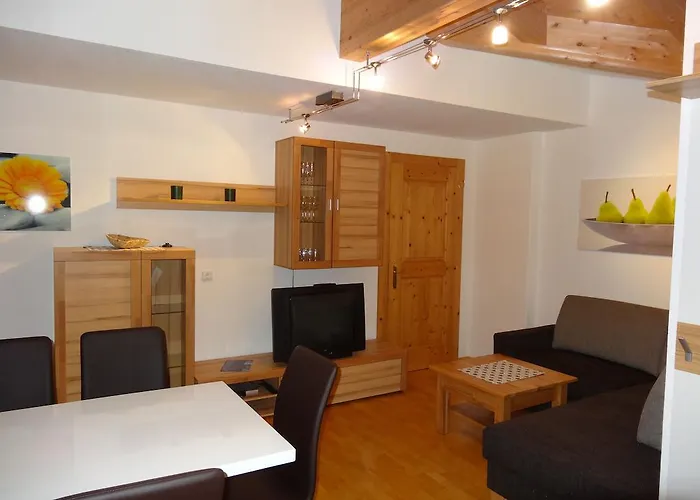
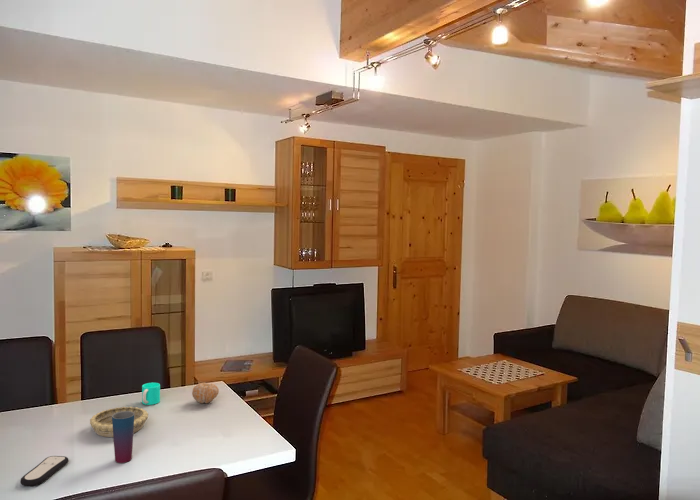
+ decorative bowl [89,406,149,438]
+ remote control [19,455,70,487]
+ cup [141,382,161,406]
+ cup [111,411,134,464]
+ fruit [191,382,220,404]
